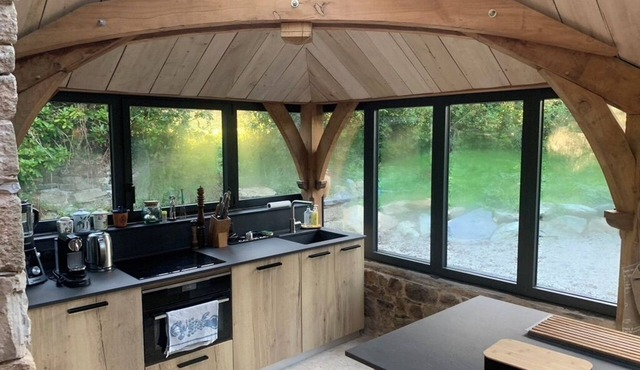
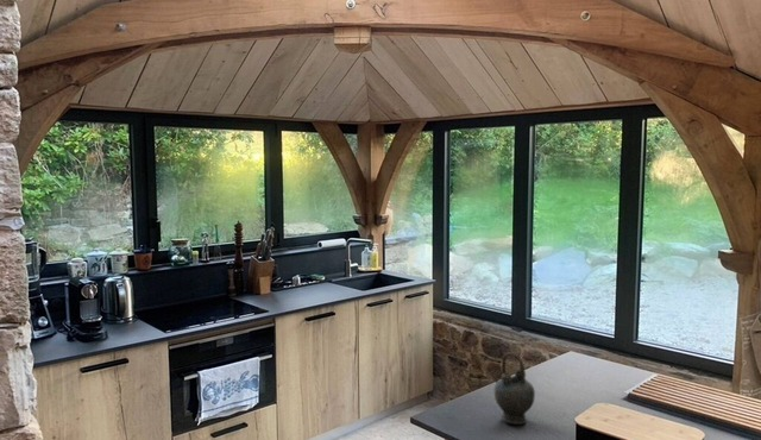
+ teapot [491,351,536,426]
